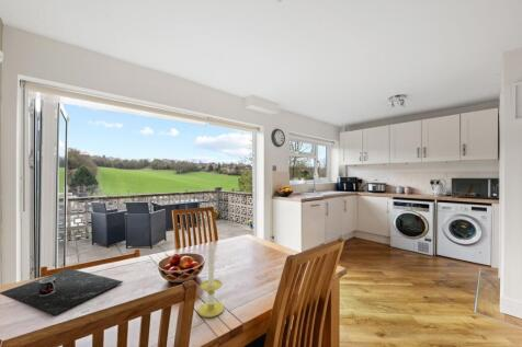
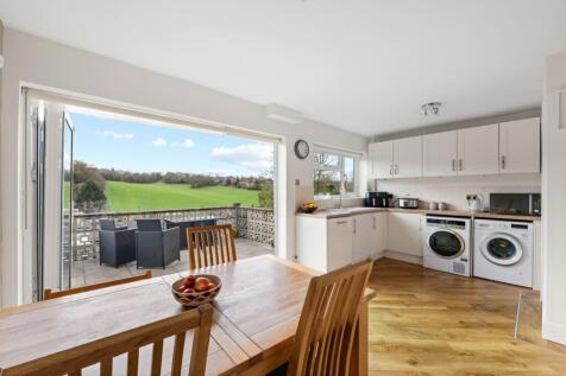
- candle [197,242,225,319]
- placemat [0,267,124,316]
